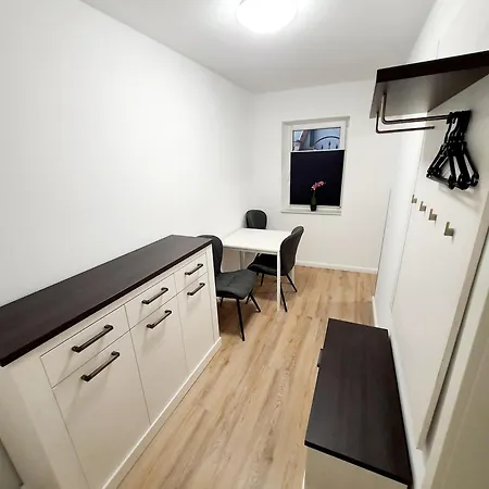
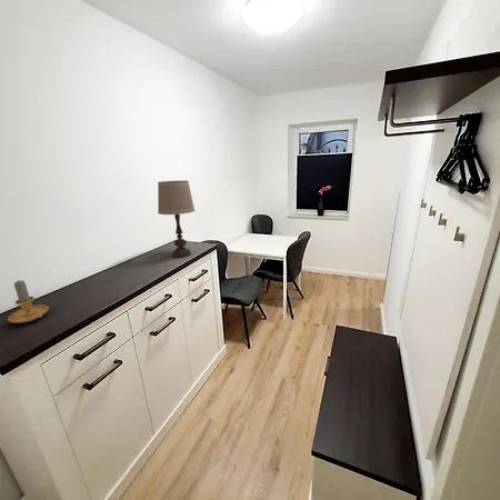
+ candle [7,279,50,324]
+ table lamp [157,180,196,259]
